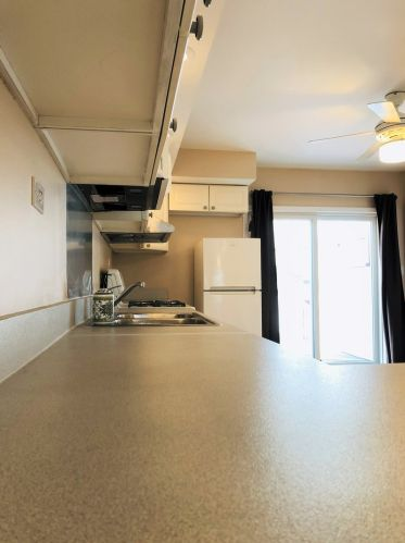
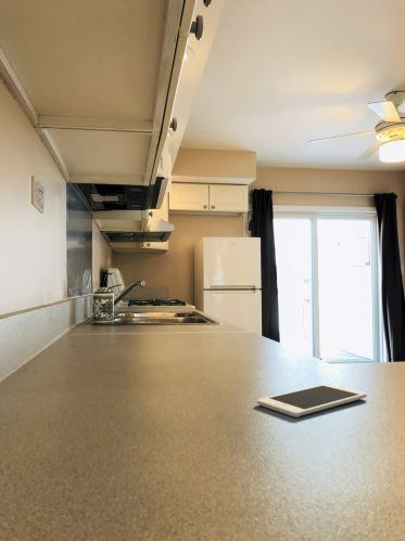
+ cell phone [256,383,368,418]
